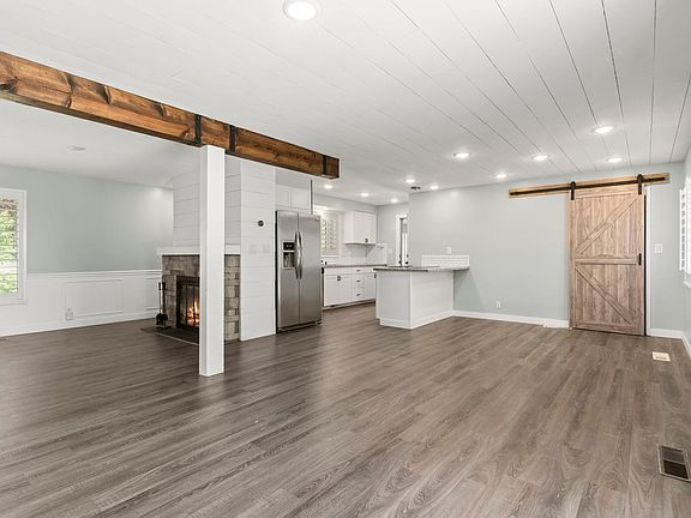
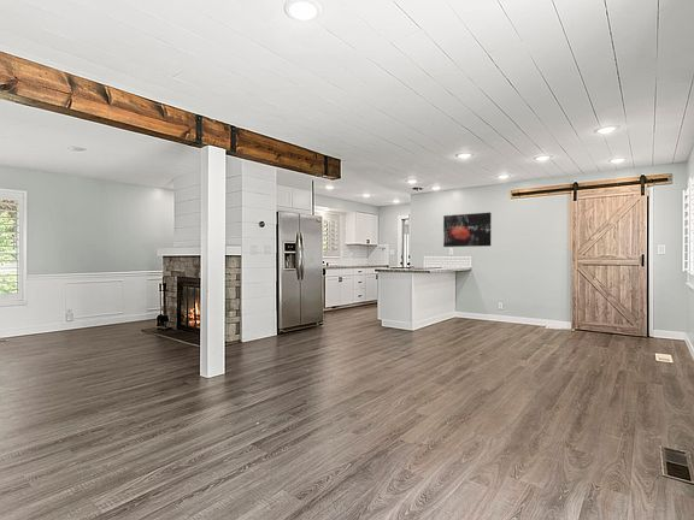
+ wall art [442,212,493,248]
